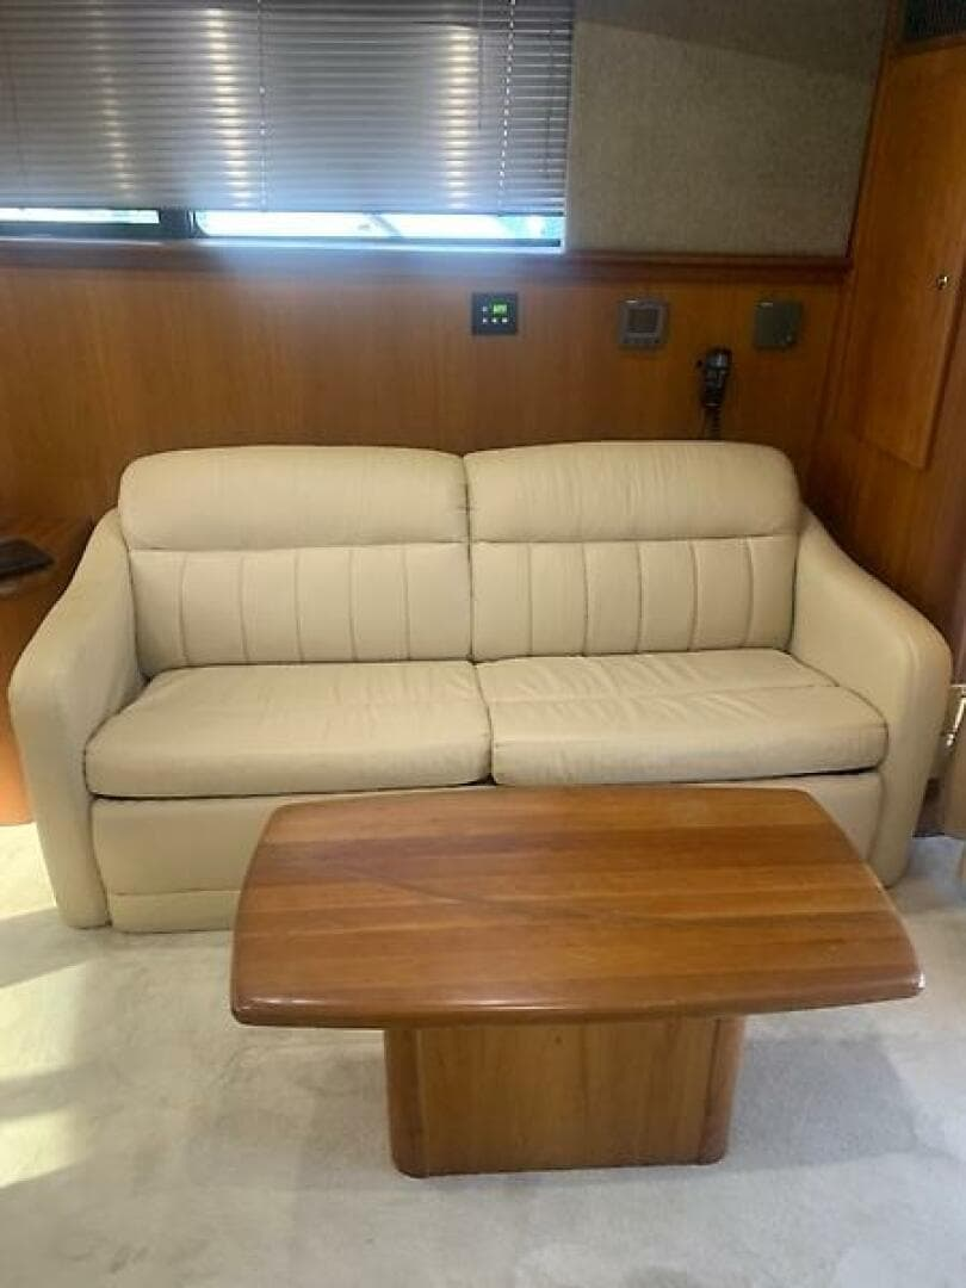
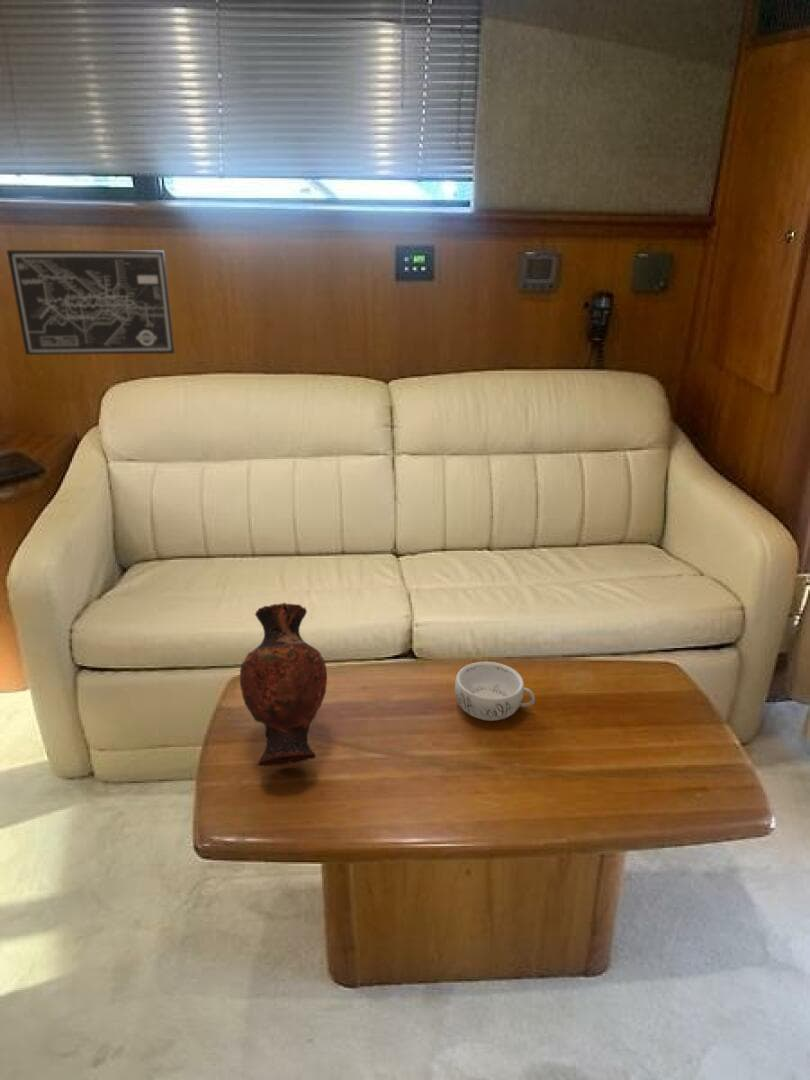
+ wall art [6,249,176,356]
+ decorative bowl [454,661,536,722]
+ vase [239,602,328,768]
